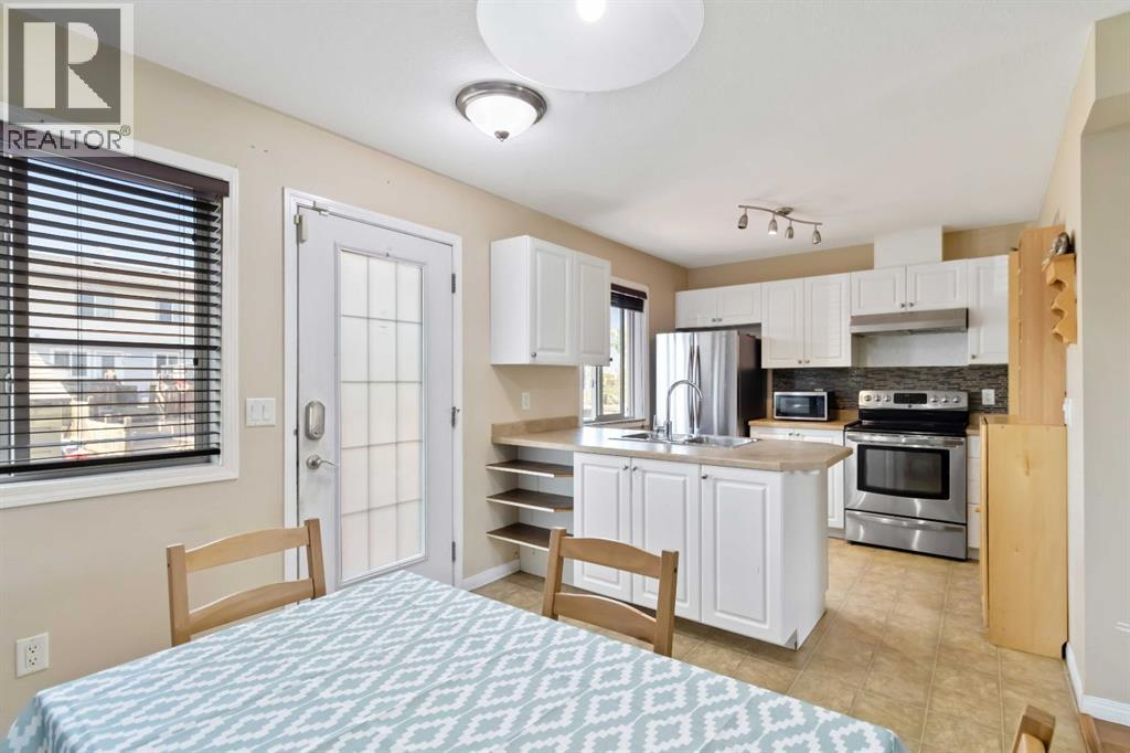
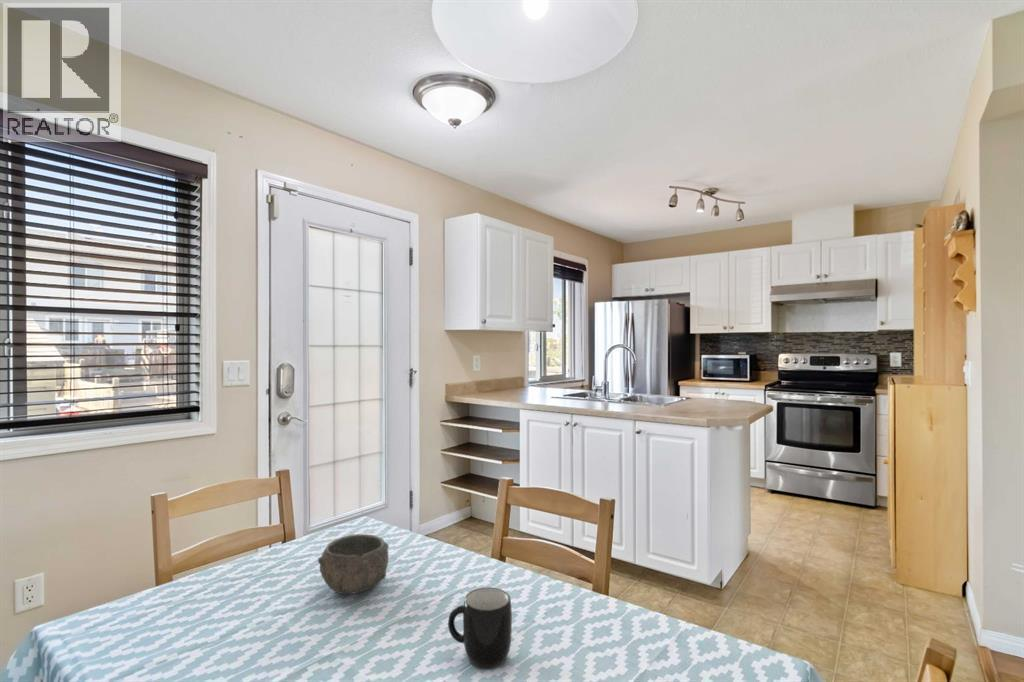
+ bowl [317,533,390,595]
+ mug [447,586,513,670]
